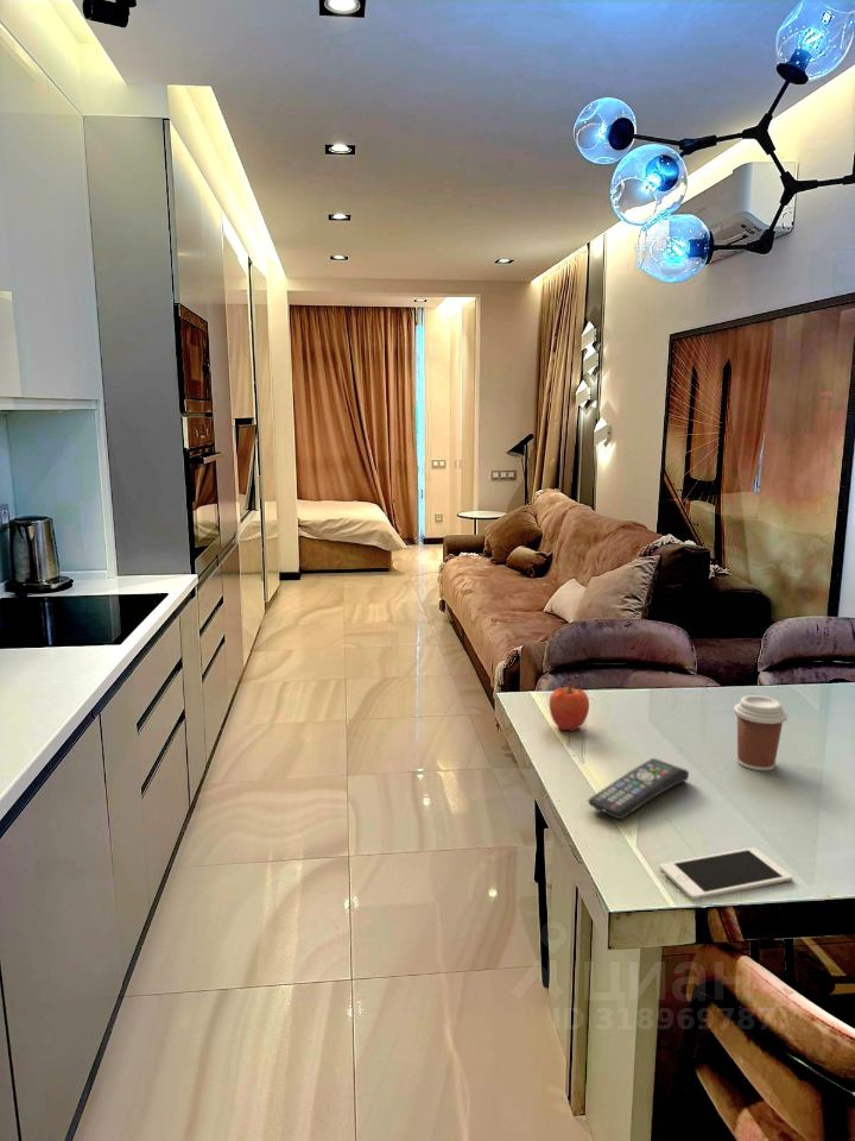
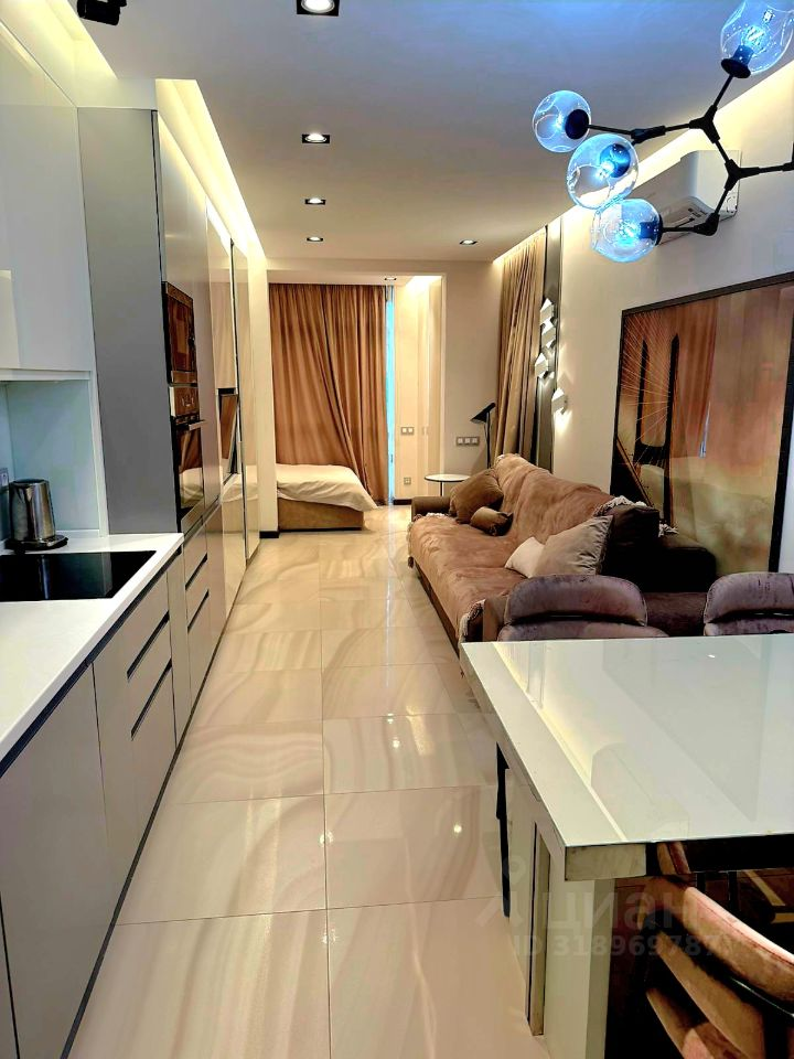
- cell phone [659,846,793,901]
- coffee cup [733,694,788,771]
- apple [549,680,590,732]
- remote control [587,757,690,820]
